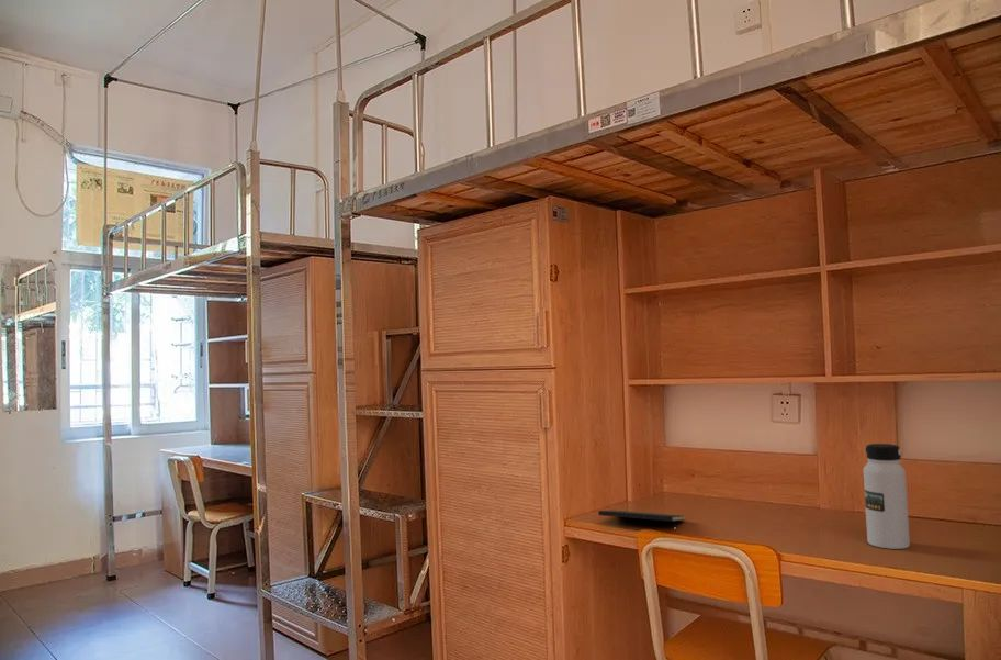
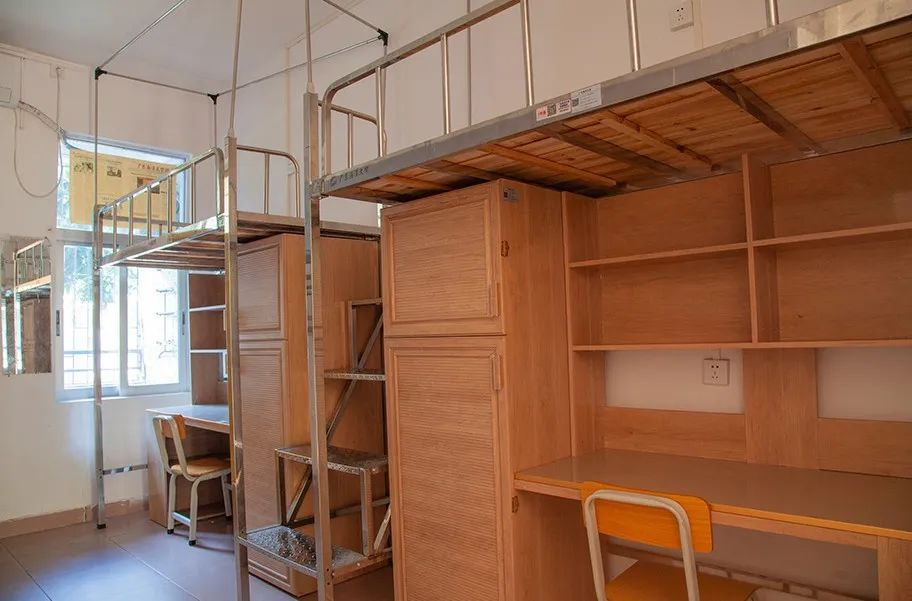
- notepad [597,508,686,534]
- water bottle [863,443,911,550]
